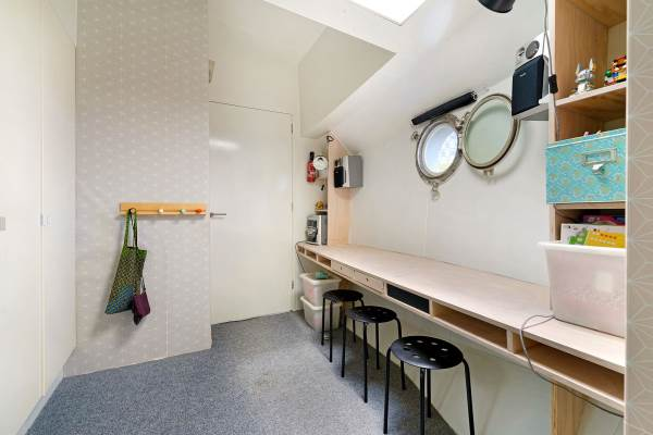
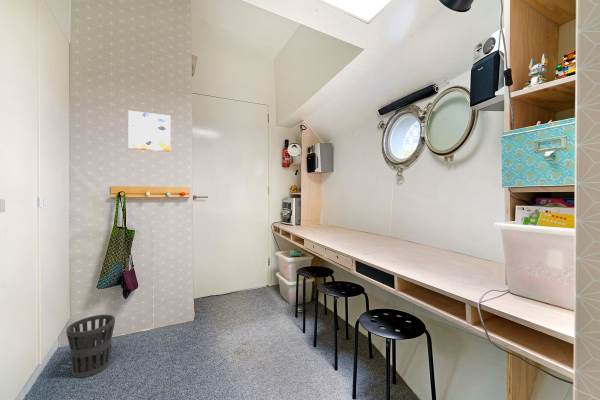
+ wall art [127,110,172,153]
+ wastebasket [65,314,116,379]
